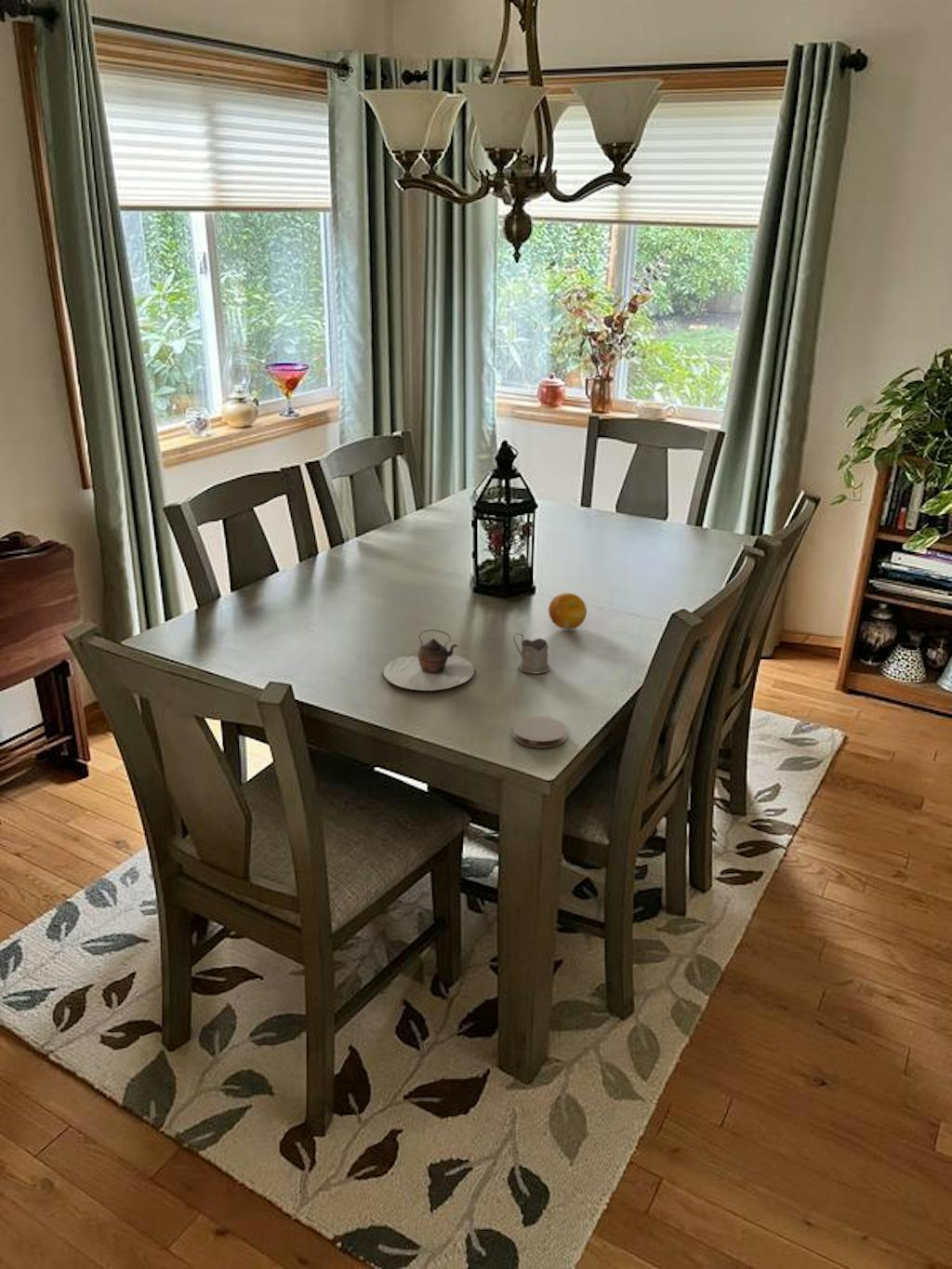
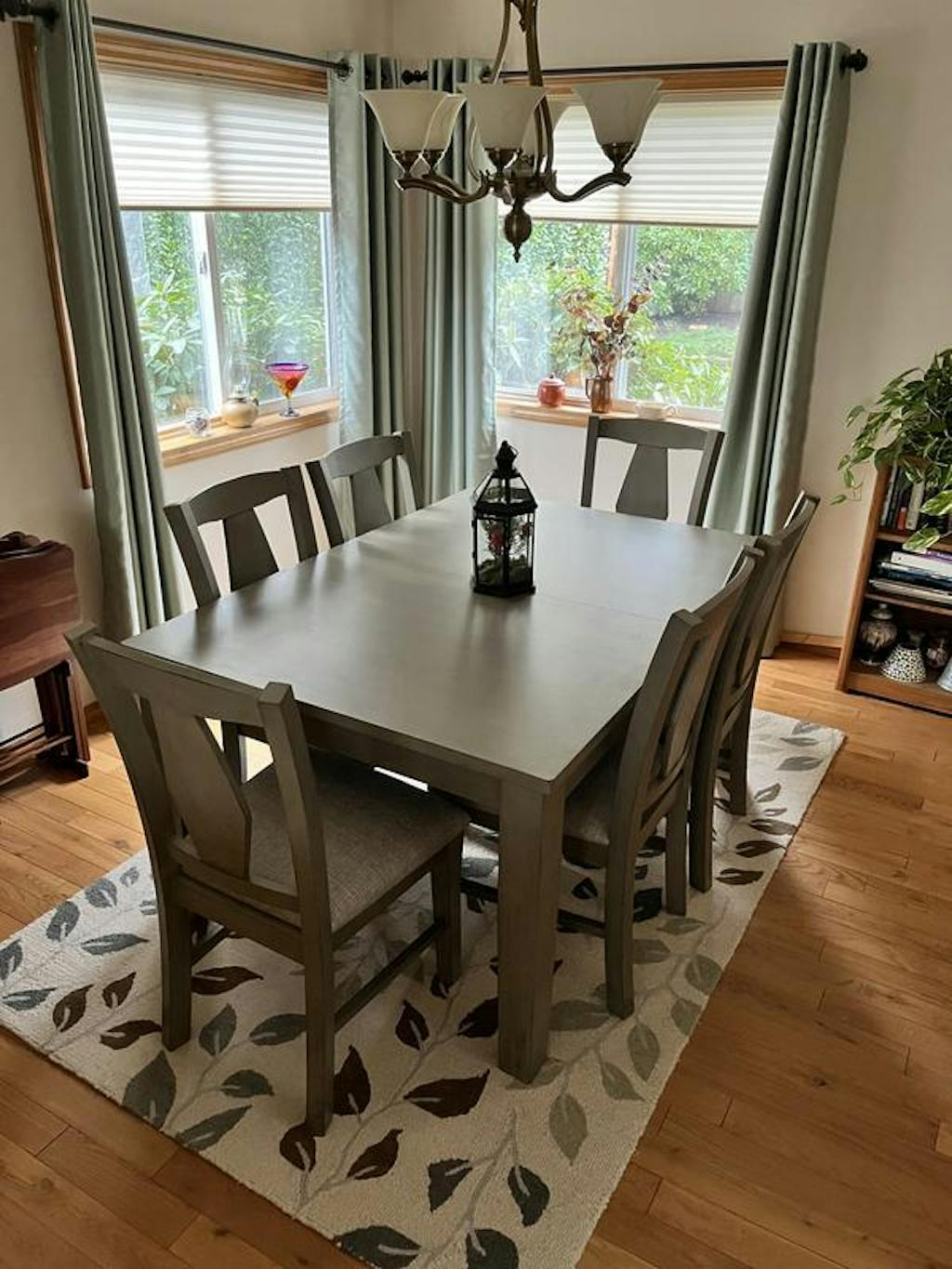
- fruit [548,592,588,630]
- coaster [511,716,568,749]
- tea glass holder [512,632,550,674]
- teapot [382,628,475,692]
